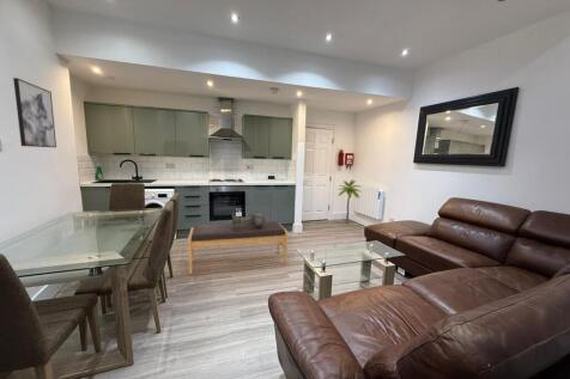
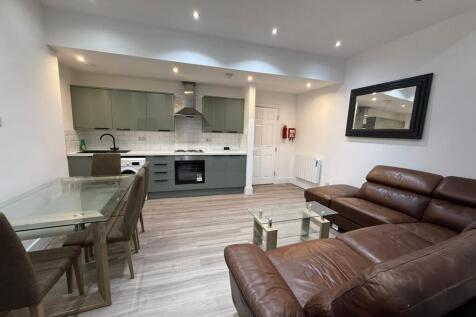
- decorative urn [231,210,267,231]
- palm tree [336,179,363,225]
- bench [187,220,289,275]
- wall art [12,77,57,148]
